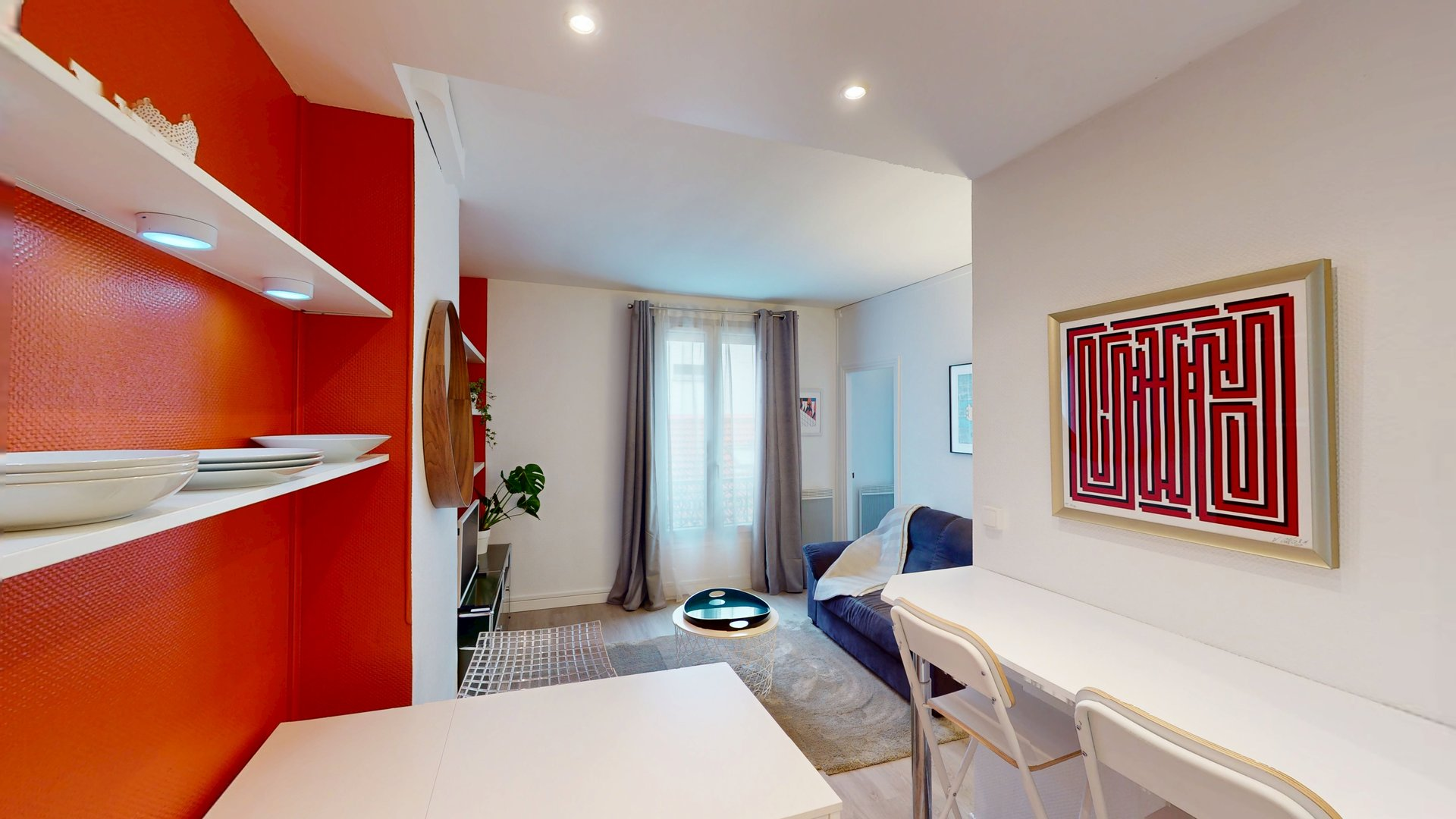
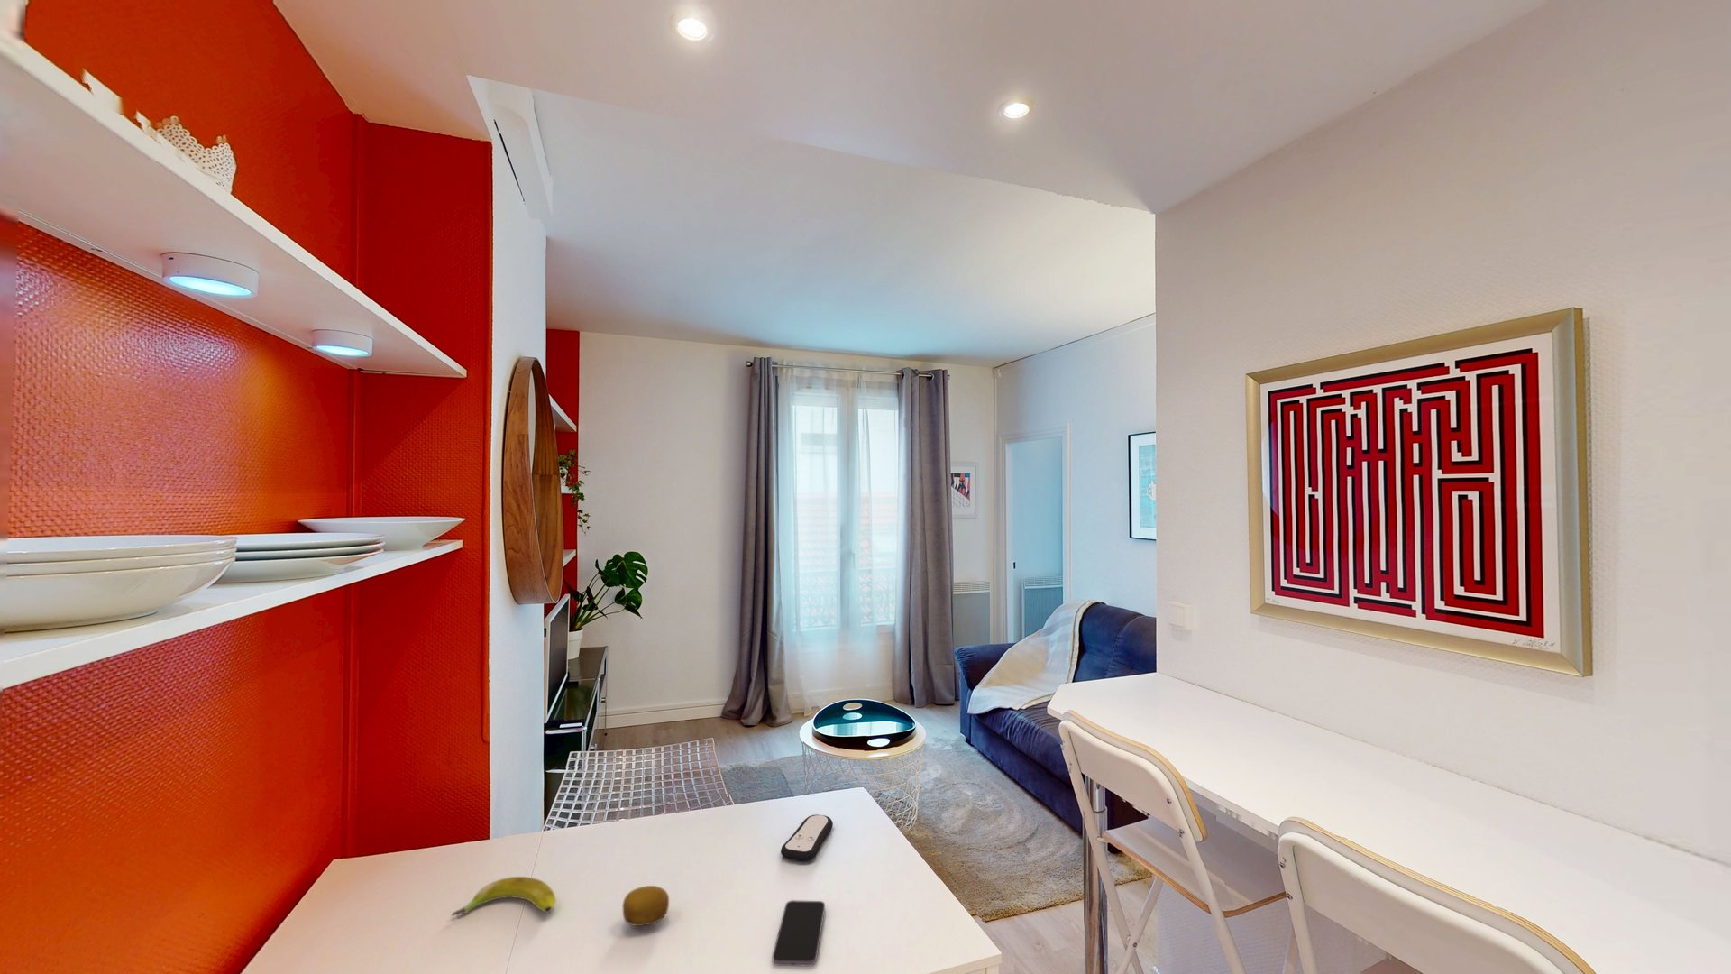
+ fruit [621,885,669,928]
+ smartphone [772,899,826,968]
+ remote control [780,813,833,862]
+ banana [451,875,556,917]
